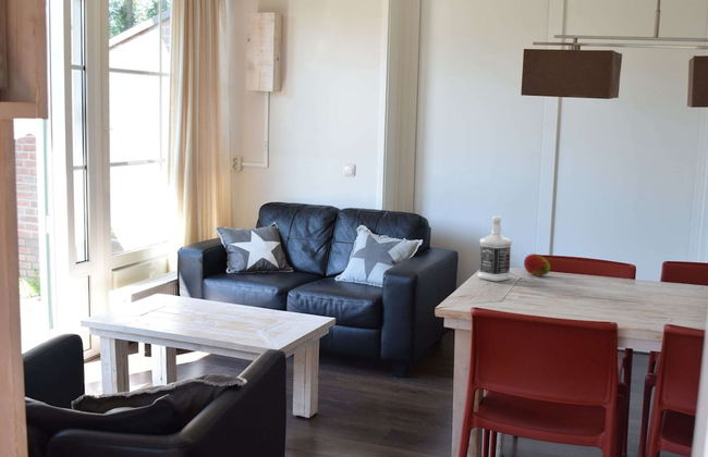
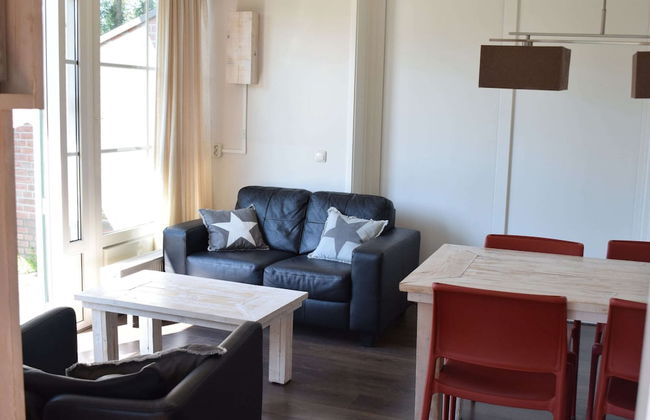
- bottle [477,215,513,282]
- fruit [523,252,551,277]
